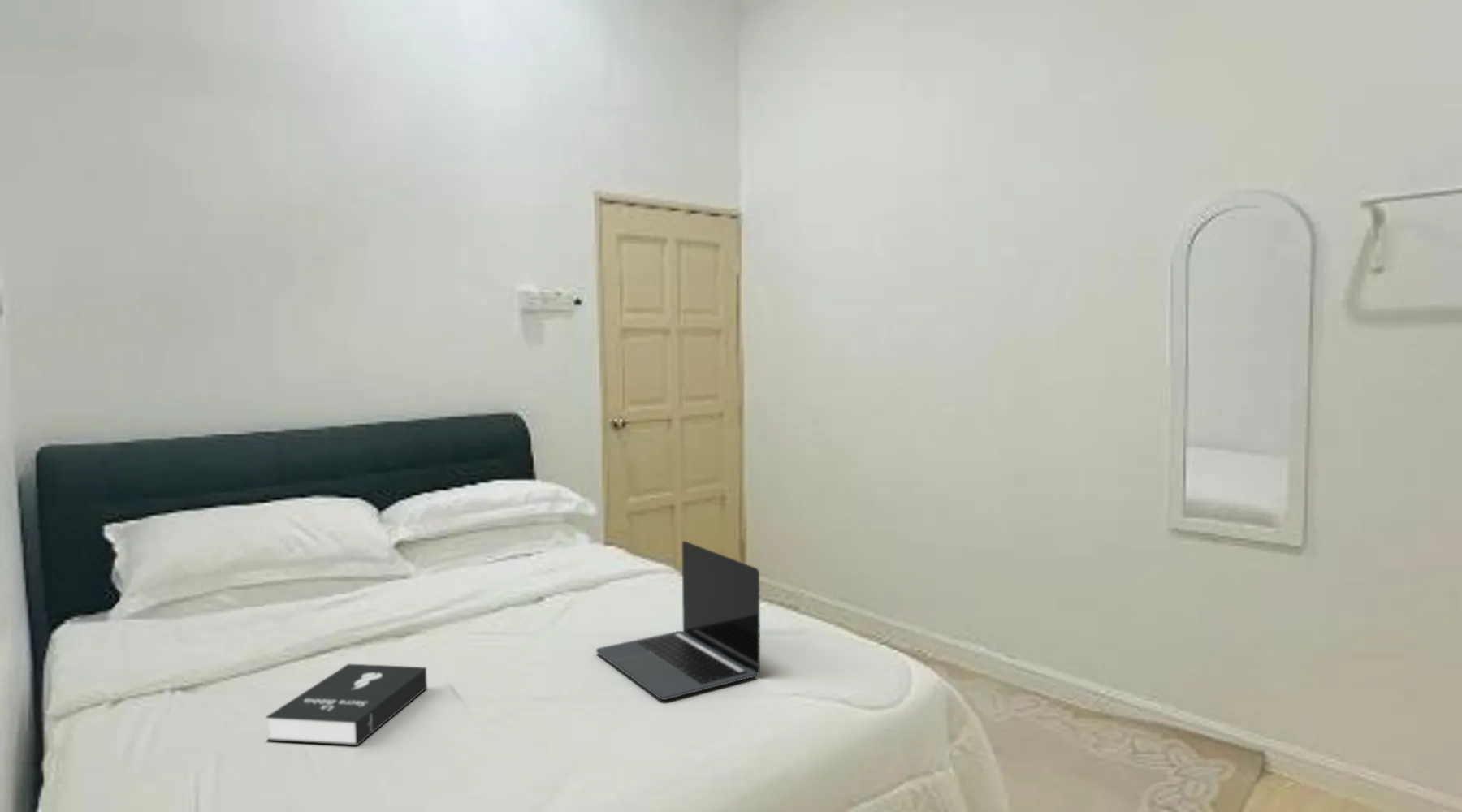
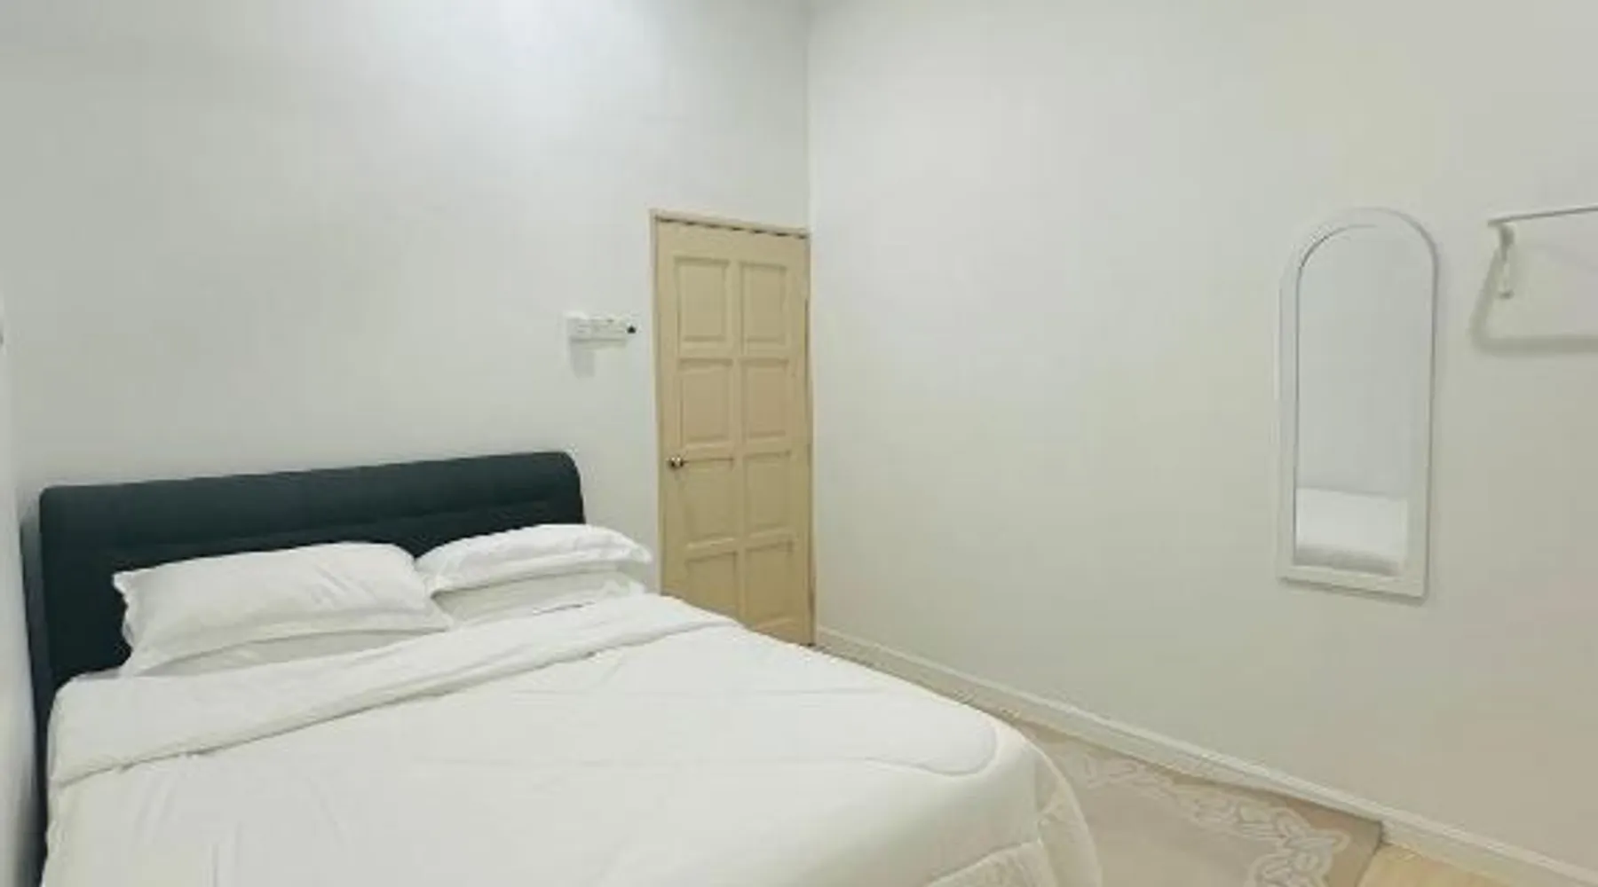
- booklet [265,663,428,746]
- laptop [595,540,761,701]
